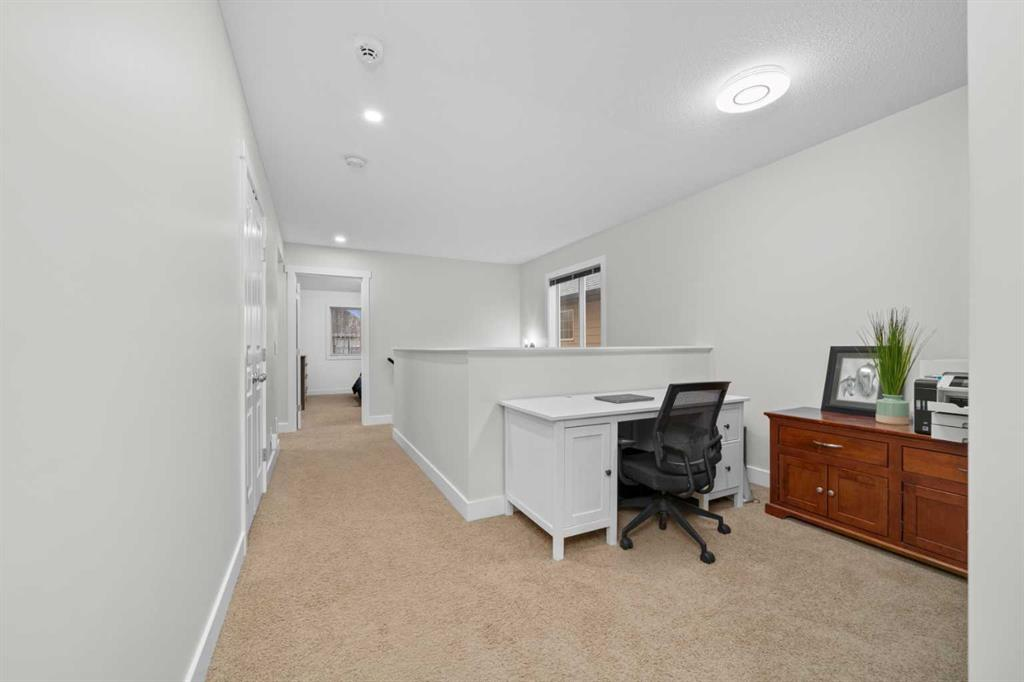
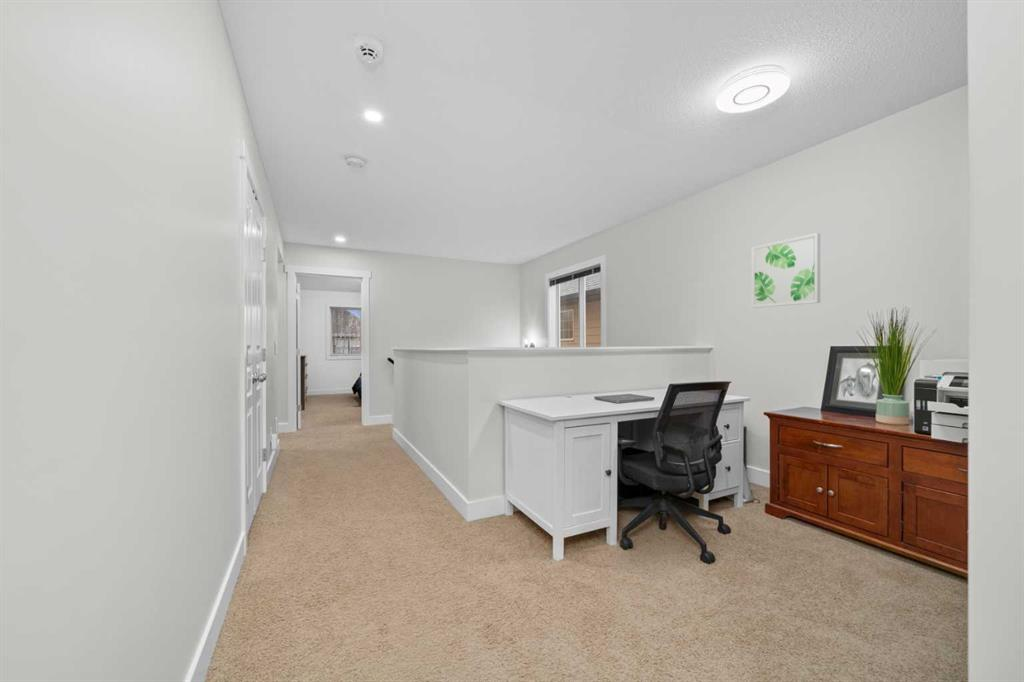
+ wall art [751,232,821,309]
